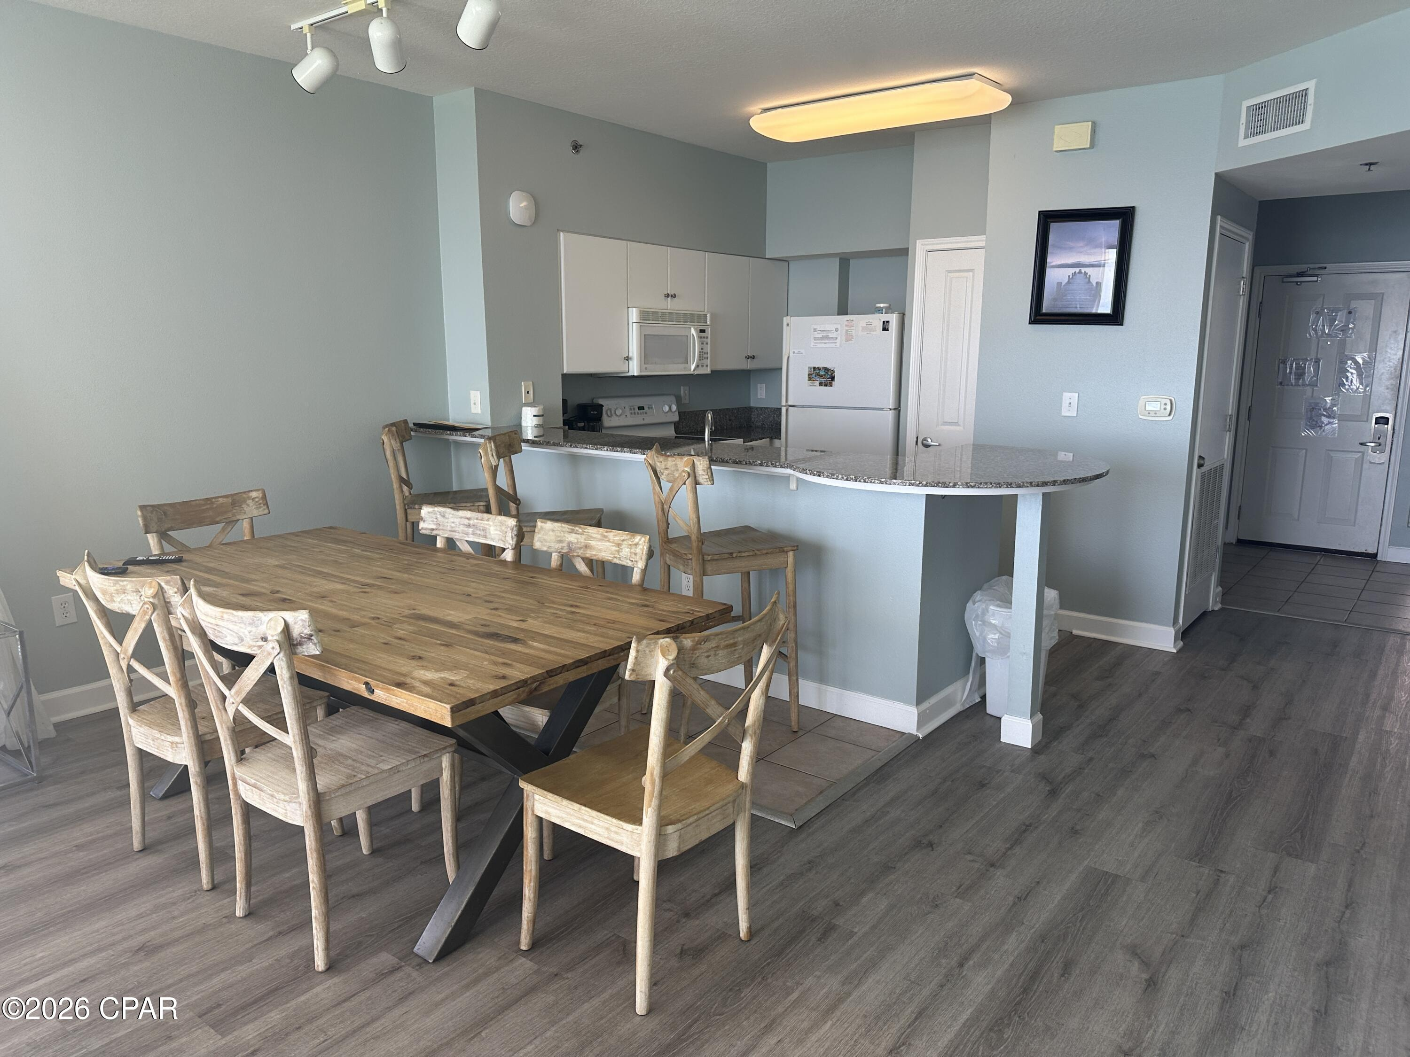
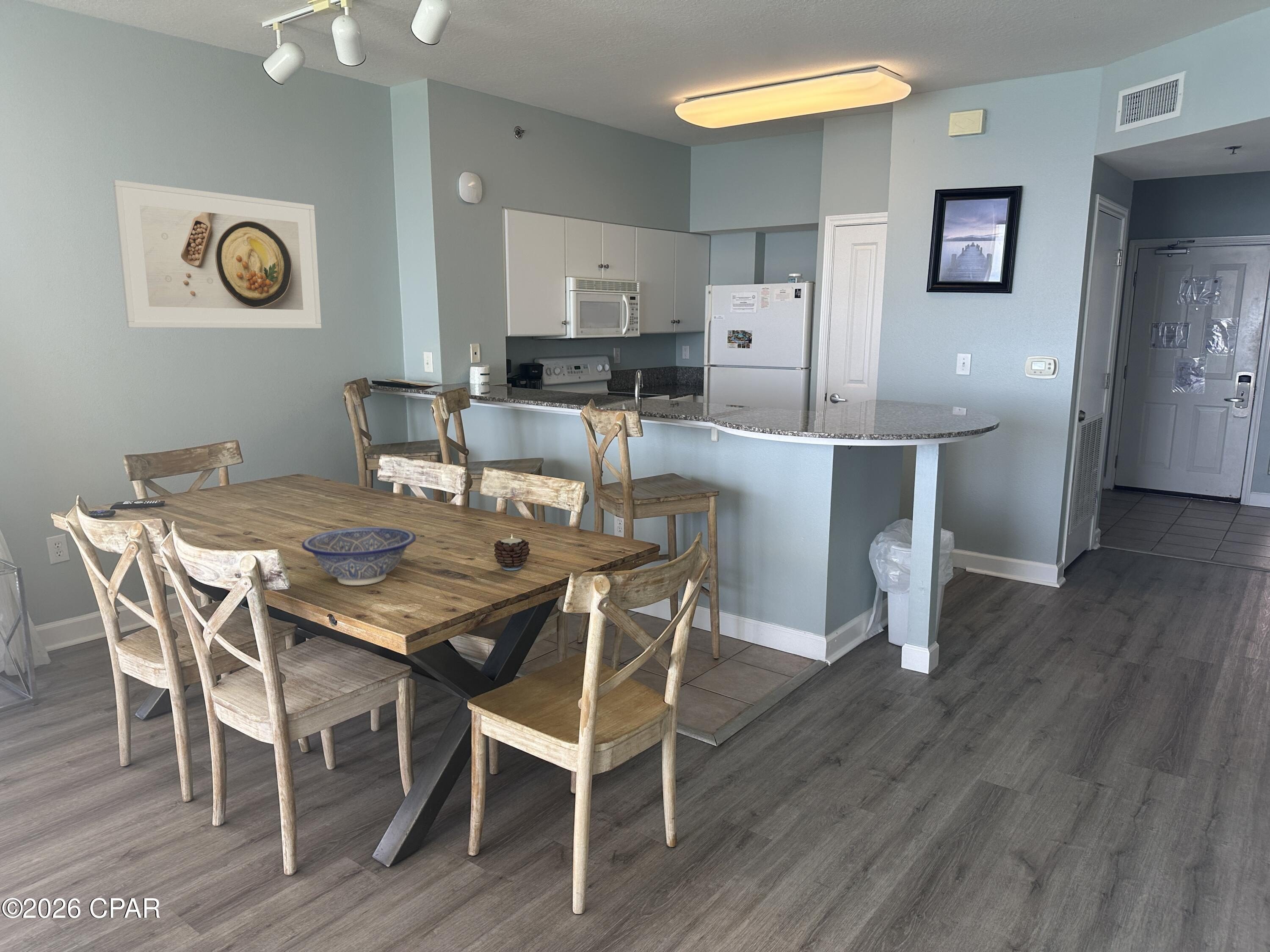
+ decorative bowl [301,526,417,586]
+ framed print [113,179,322,329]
+ candle [494,534,530,571]
